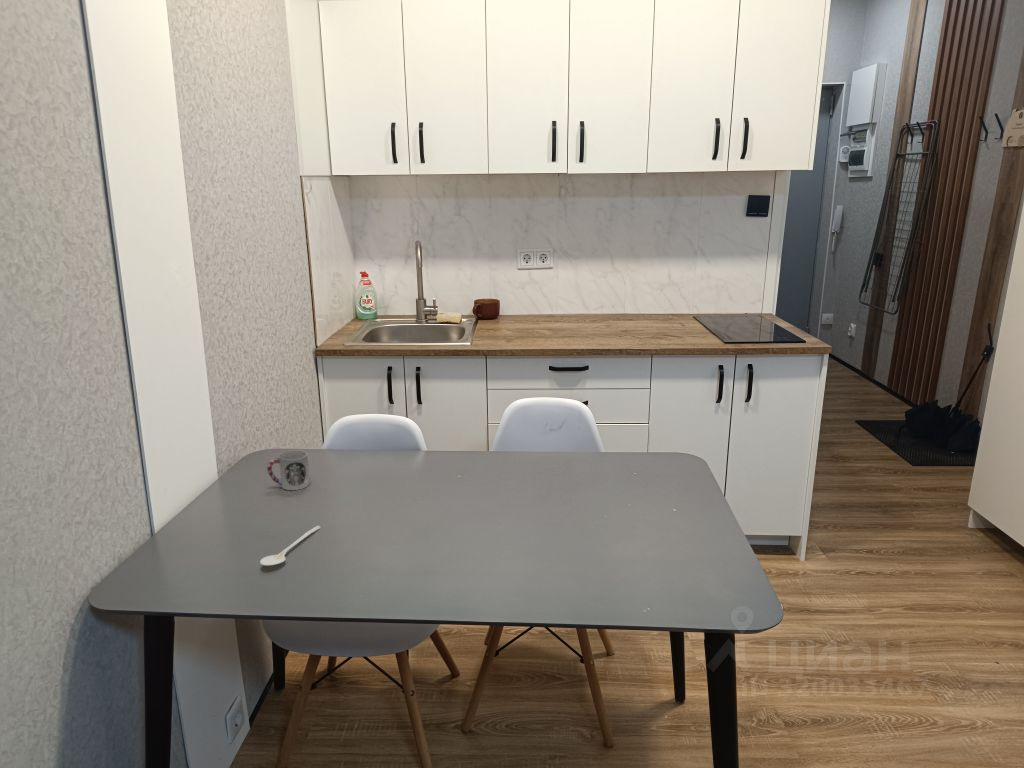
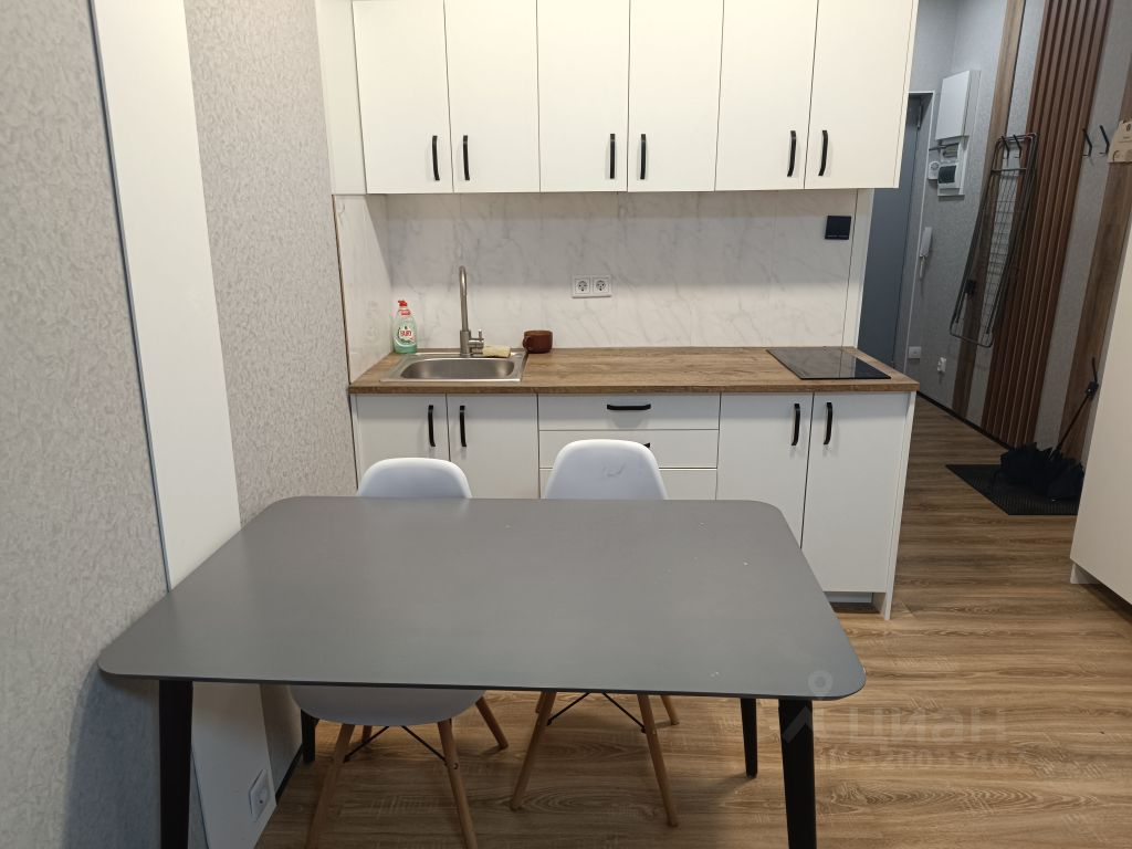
- stirrer [259,525,321,566]
- cup [266,449,311,491]
